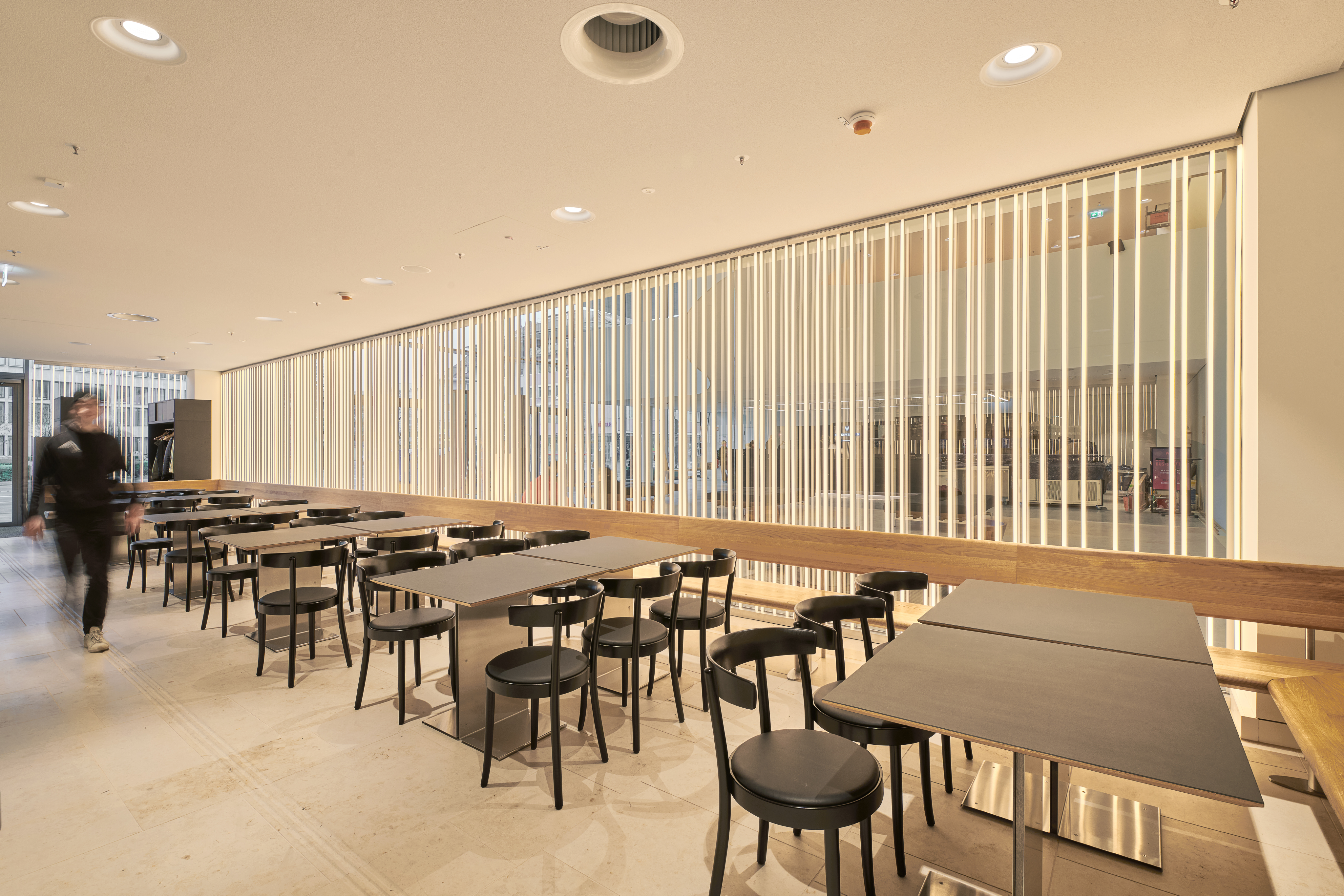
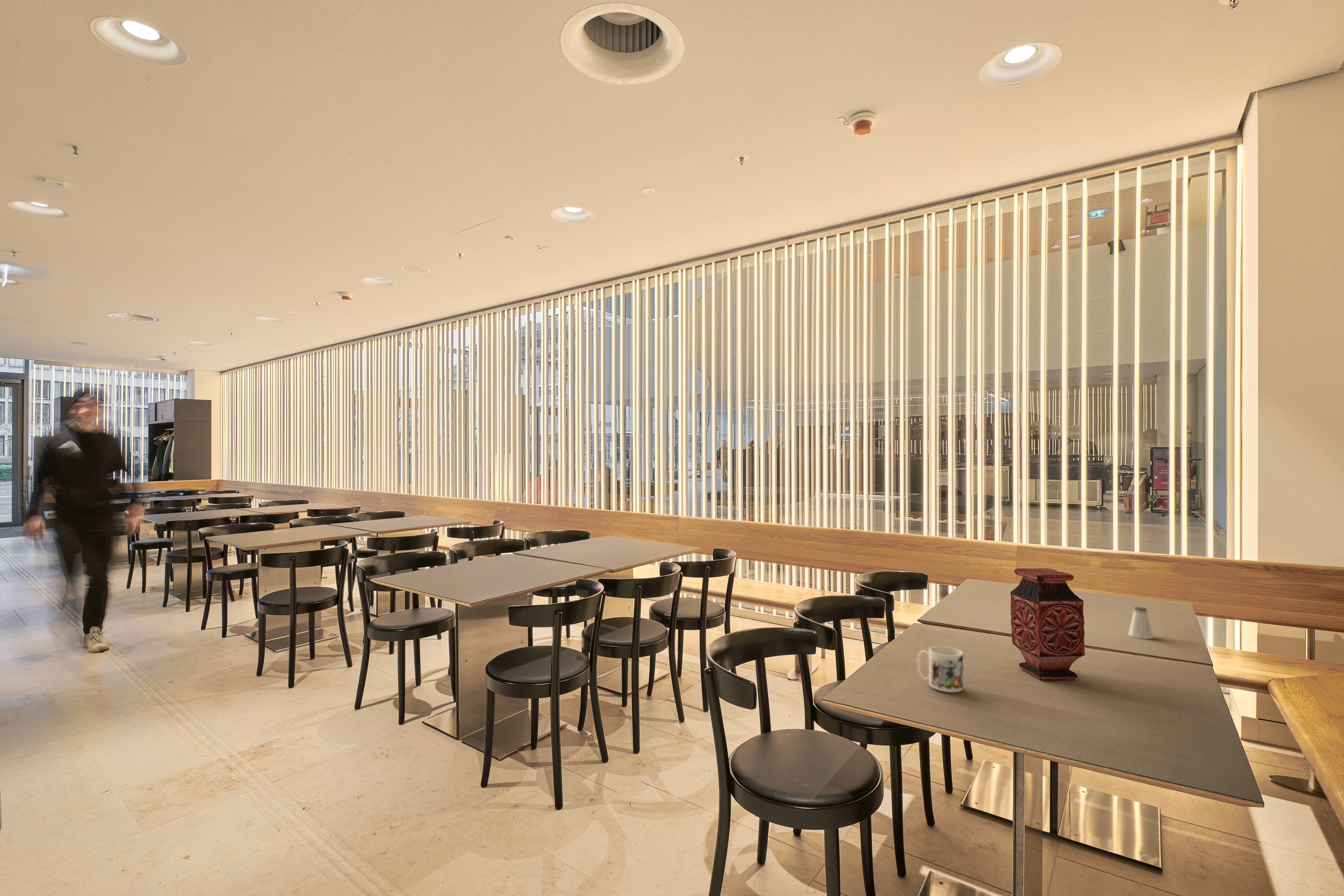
+ saltshaker [1128,607,1154,639]
+ vase [1010,568,1085,680]
+ mug [916,646,963,693]
